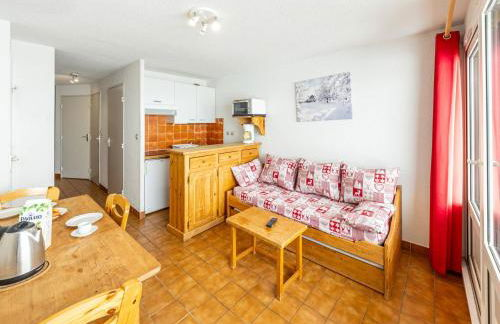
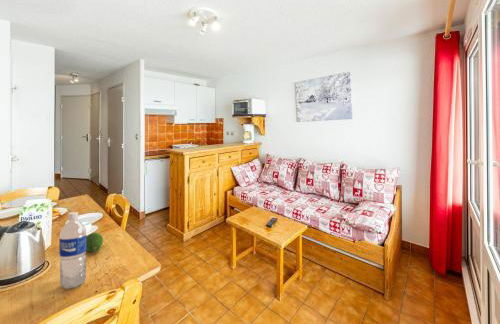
+ fruit [86,231,104,253]
+ water bottle [58,211,87,290]
